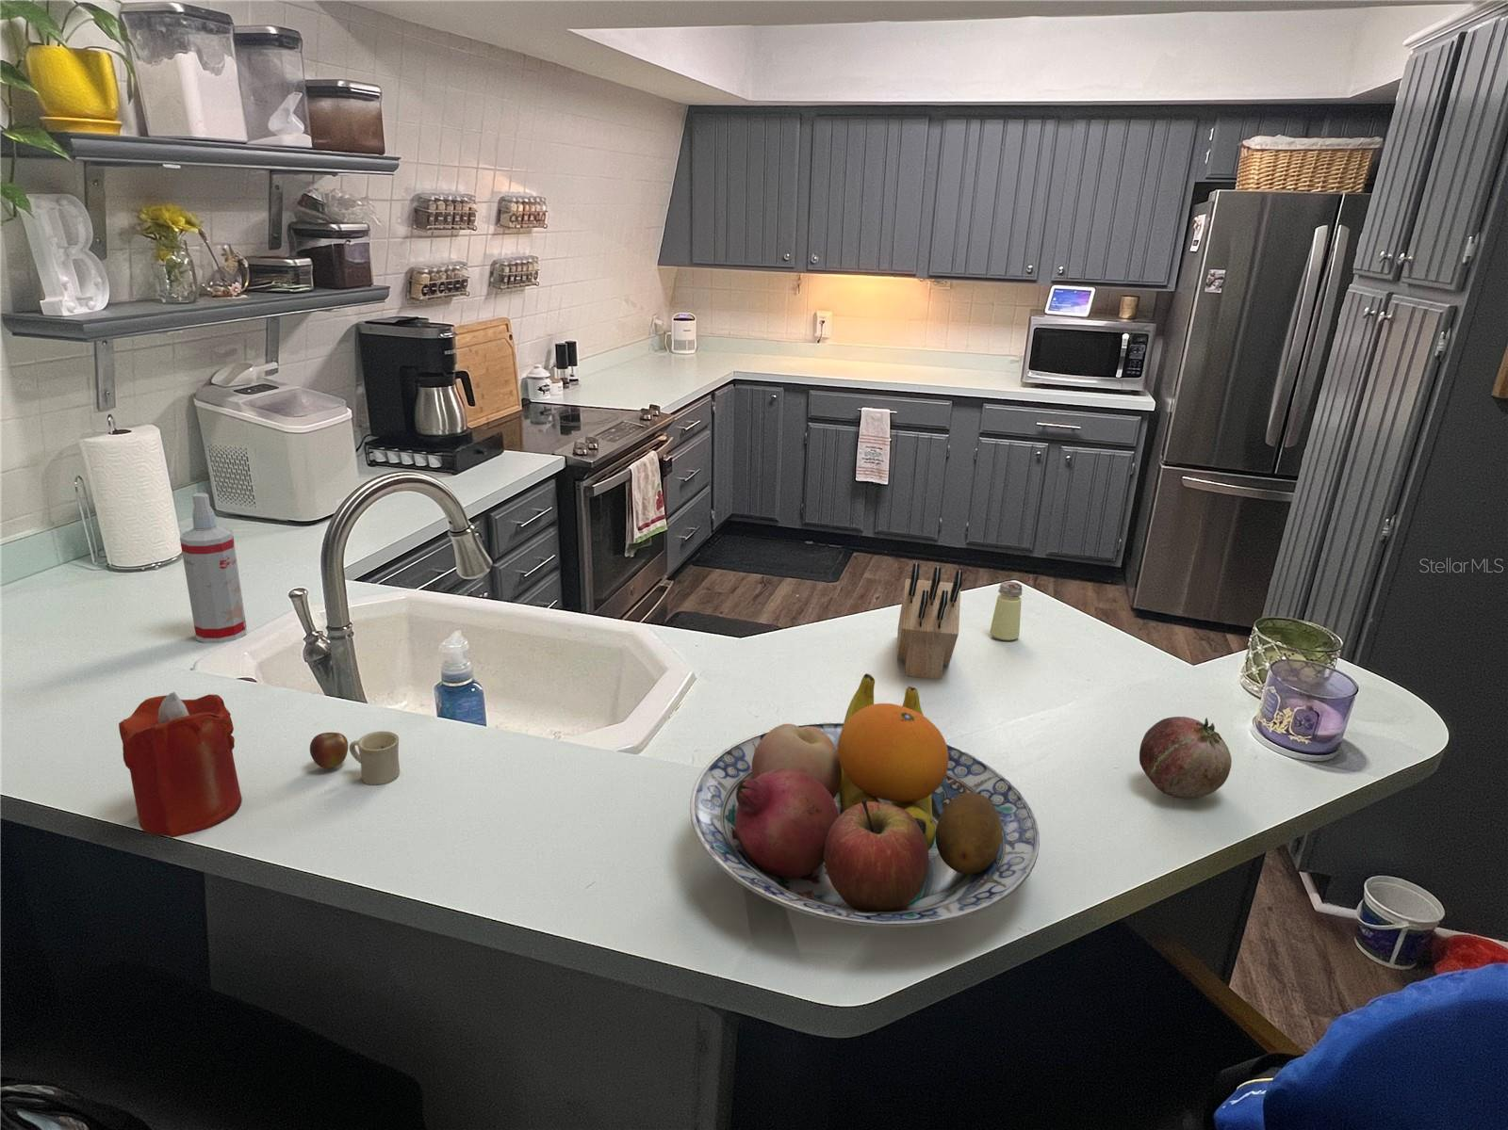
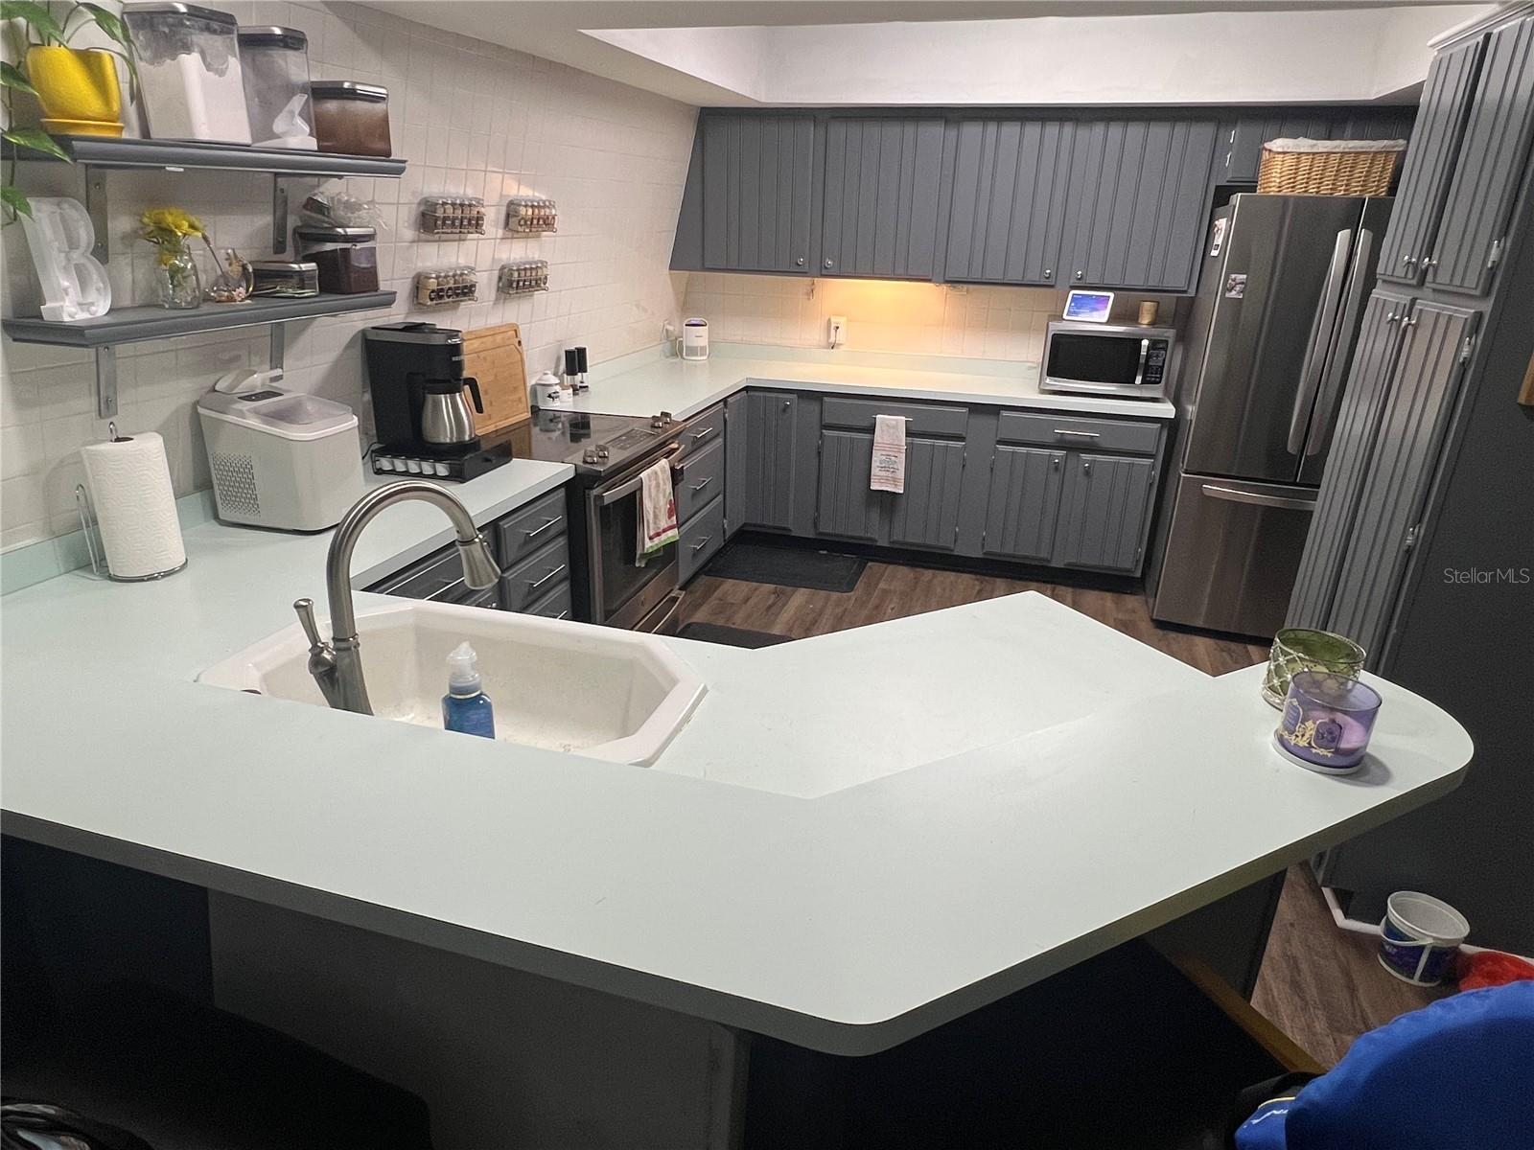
- saltshaker [989,580,1022,641]
- fruit bowl [689,672,1040,928]
- fruit [1139,716,1233,800]
- spray bottle [179,493,248,645]
- knife block [896,563,964,680]
- mug [309,731,400,786]
- candle [118,691,243,838]
